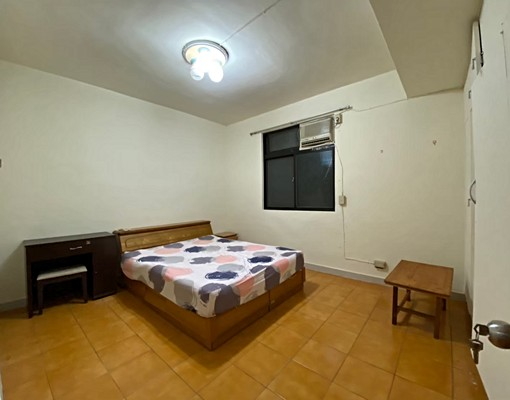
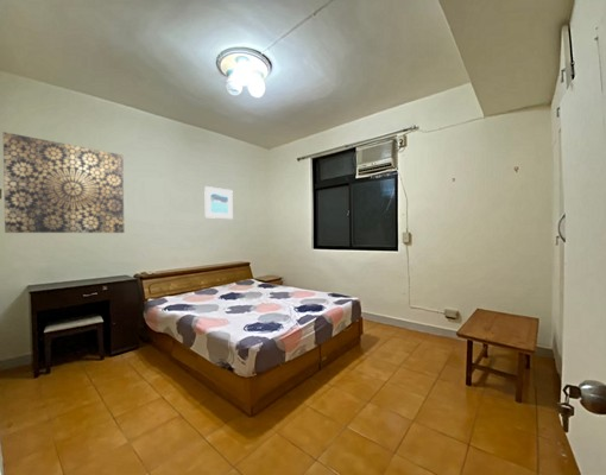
+ wall art [2,131,125,234]
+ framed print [203,185,234,220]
